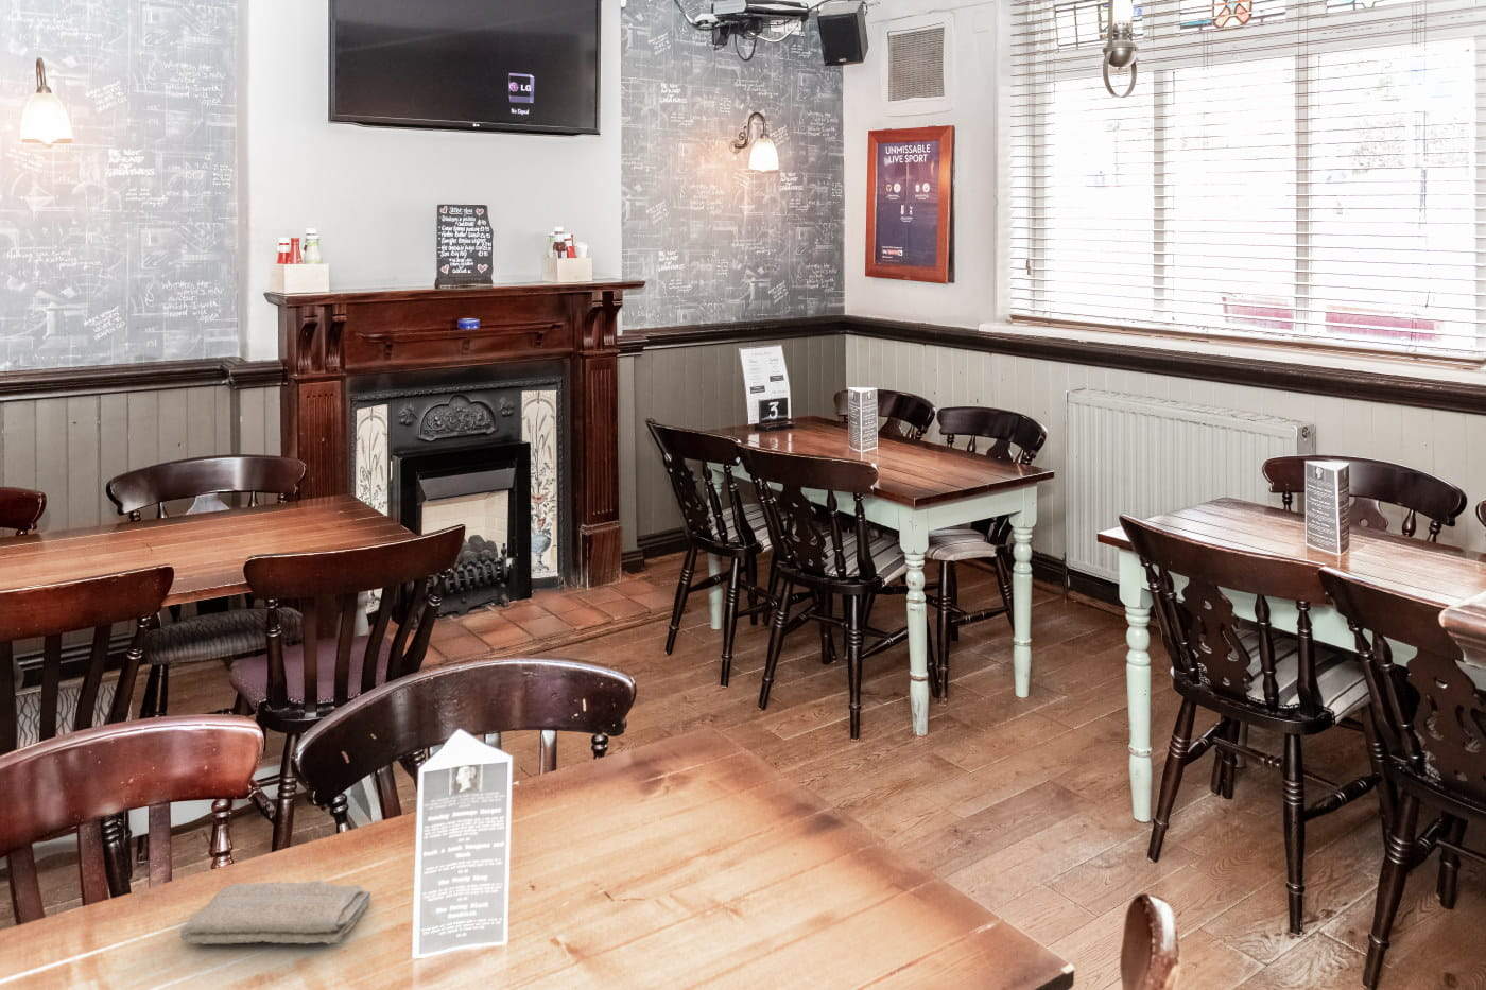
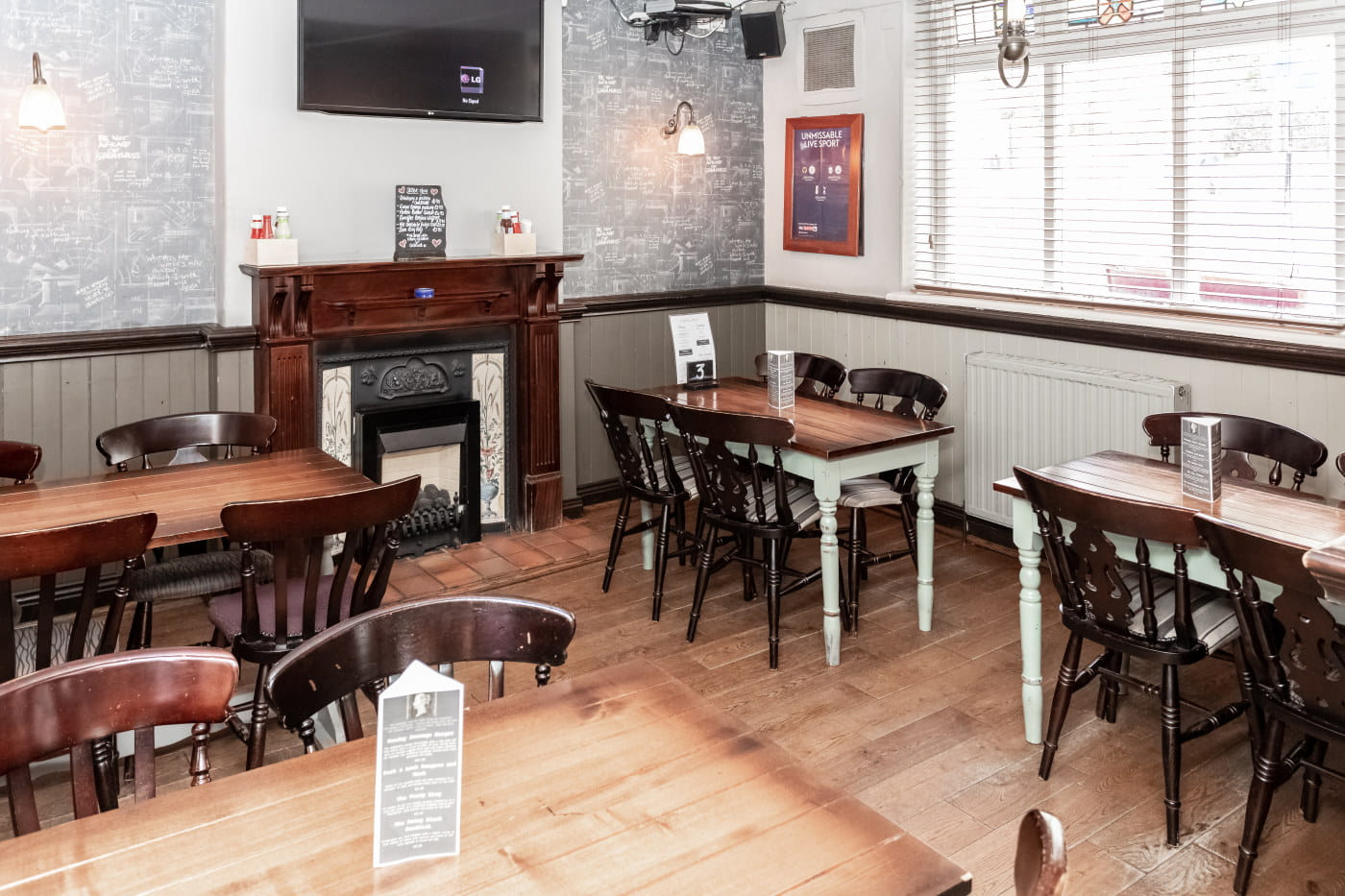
- washcloth [179,880,371,946]
